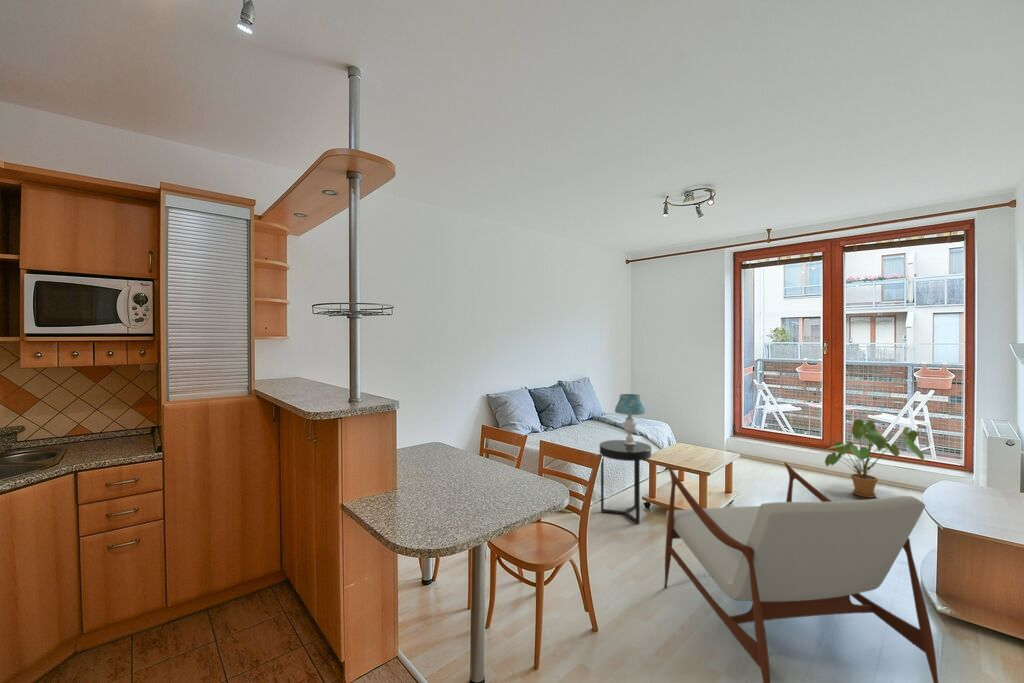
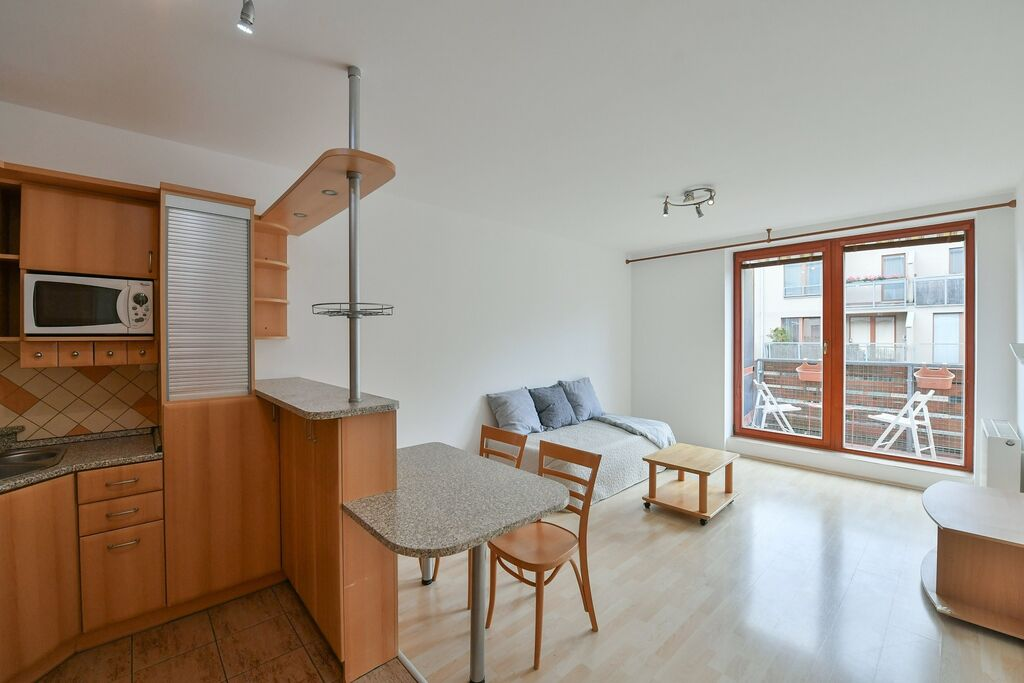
- side table [599,439,652,525]
- armchair [663,461,940,683]
- table lamp [614,393,646,445]
- house plant [824,418,926,499]
